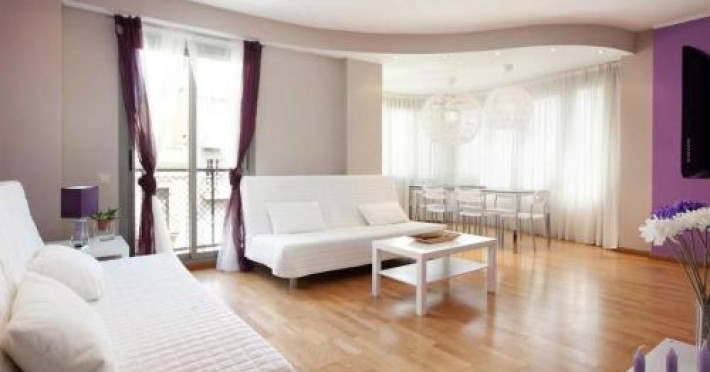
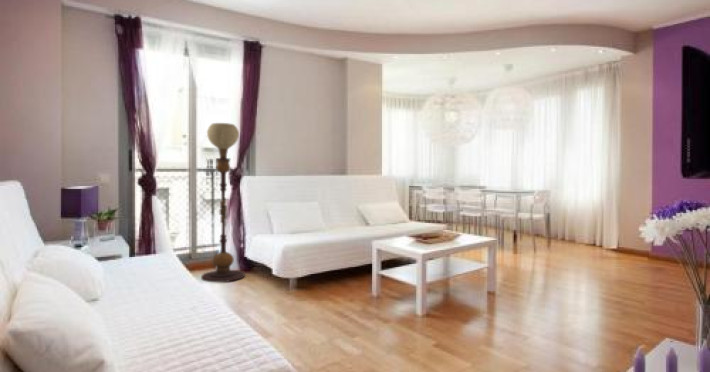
+ floor lamp [200,122,246,283]
